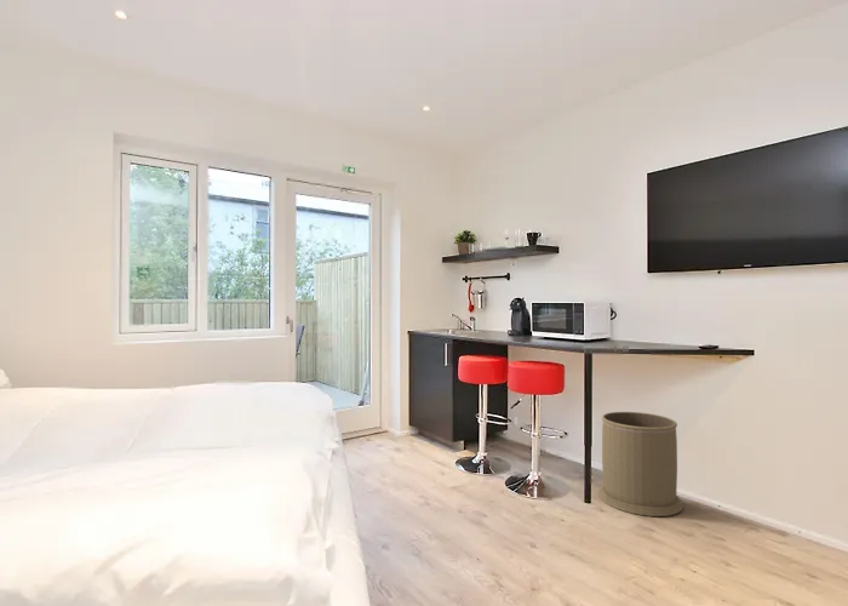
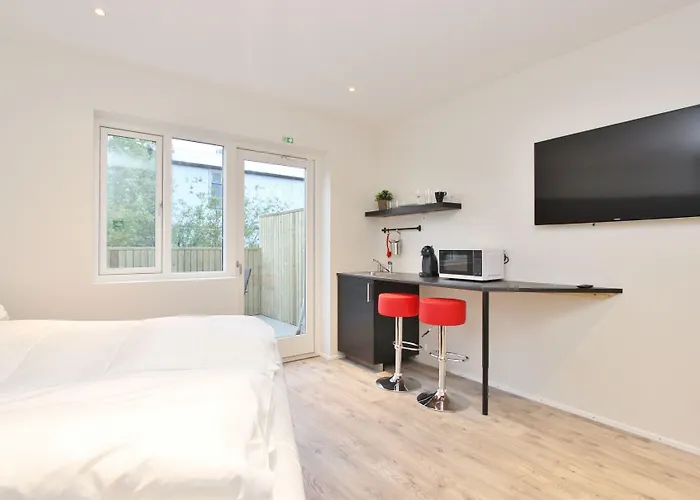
- trash can [597,411,683,518]
